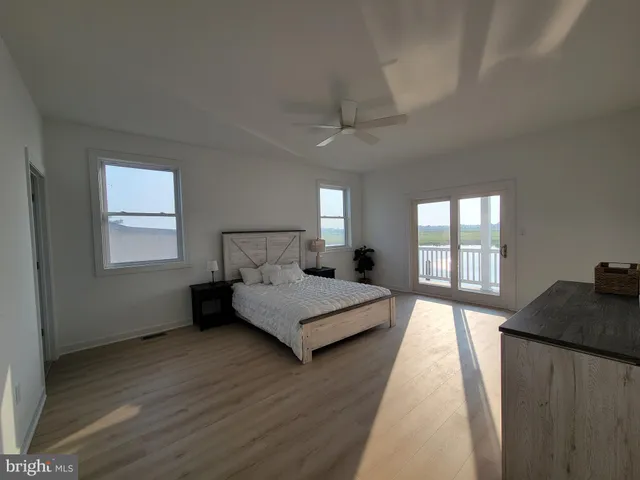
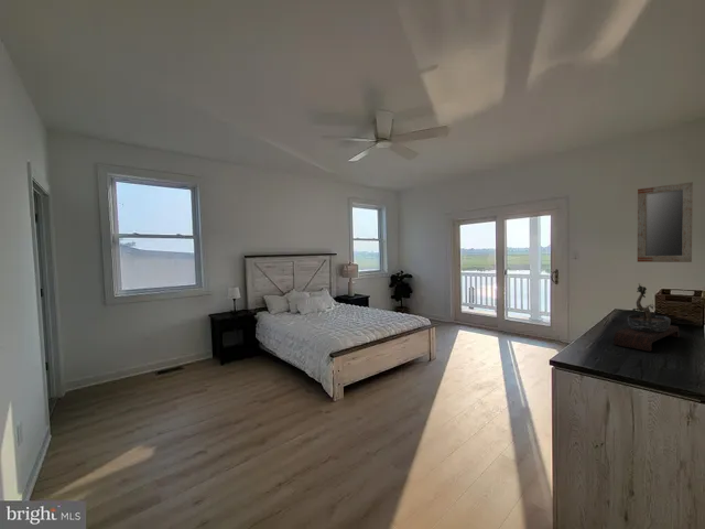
+ home mirror [637,181,694,263]
+ bonsai tree [612,283,681,353]
